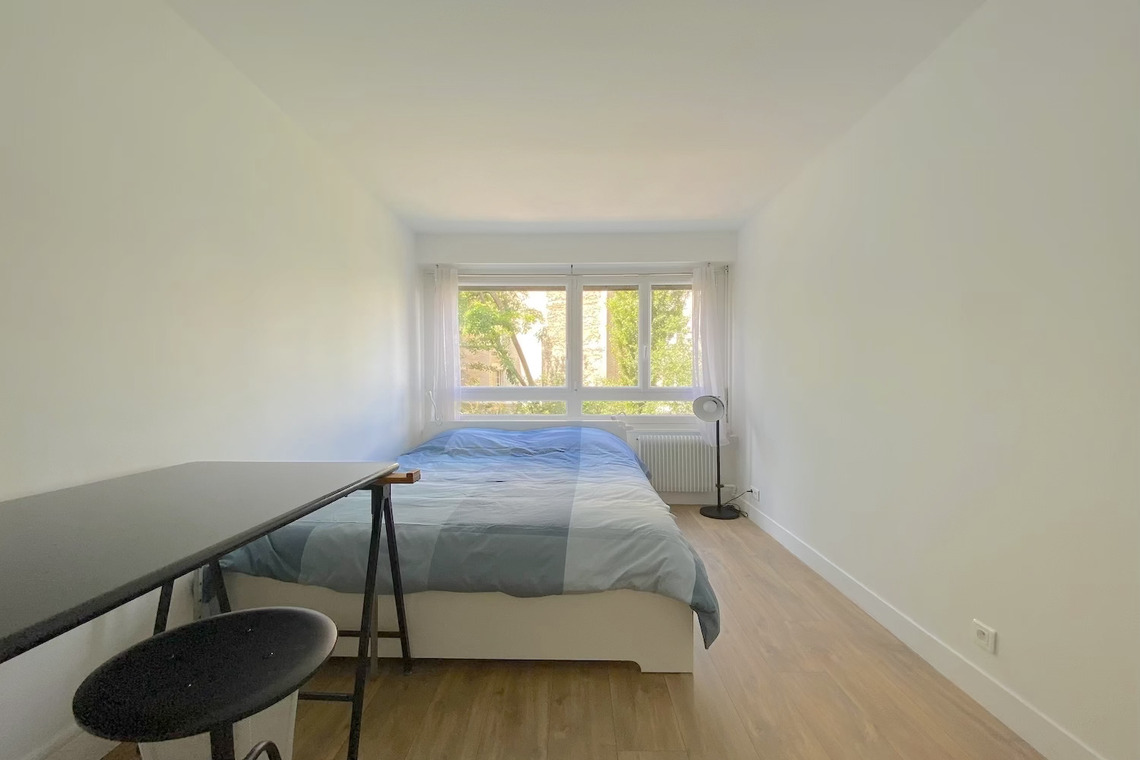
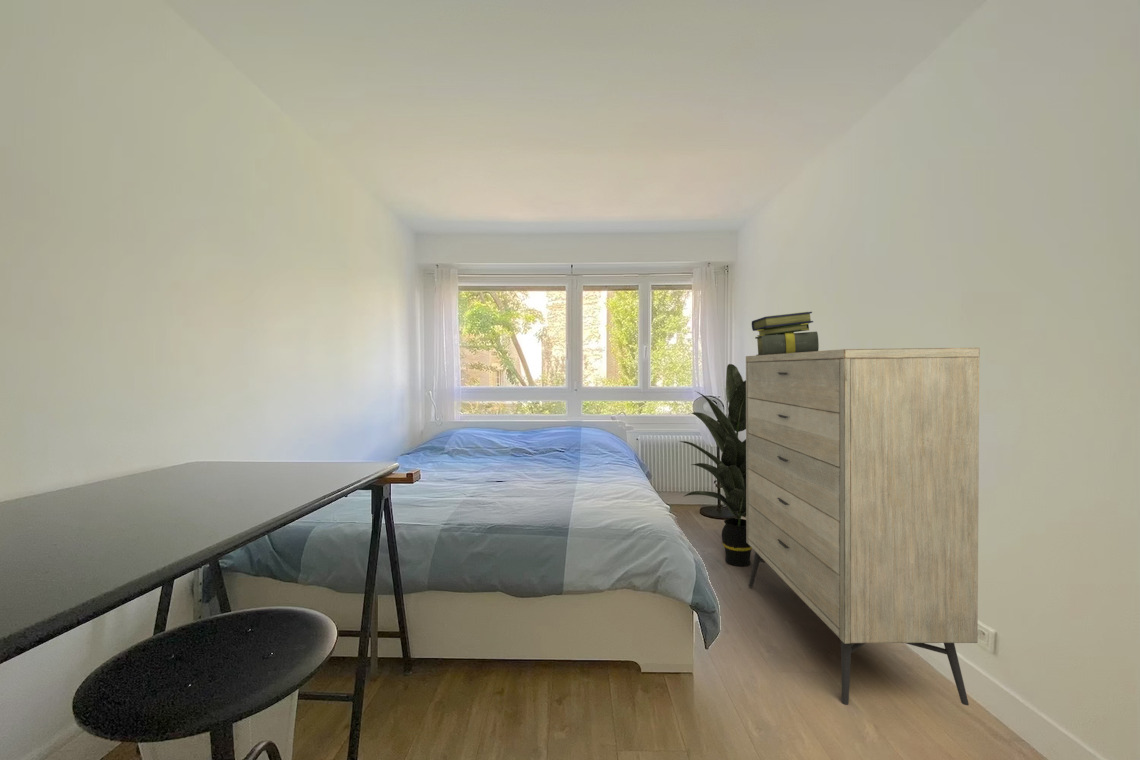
+ dresser [745,347,981,706]
+ stack of books [751,311,820,356]
+ indoor plant [678,363,753,567]
